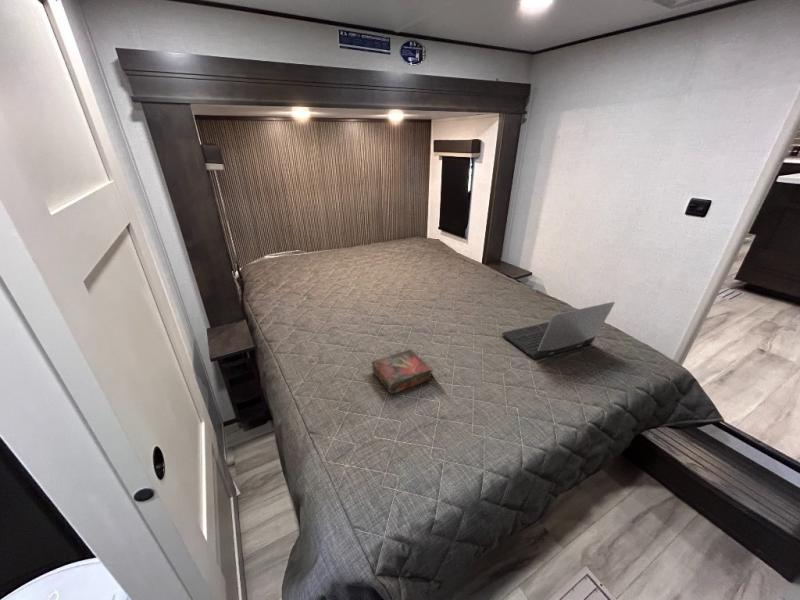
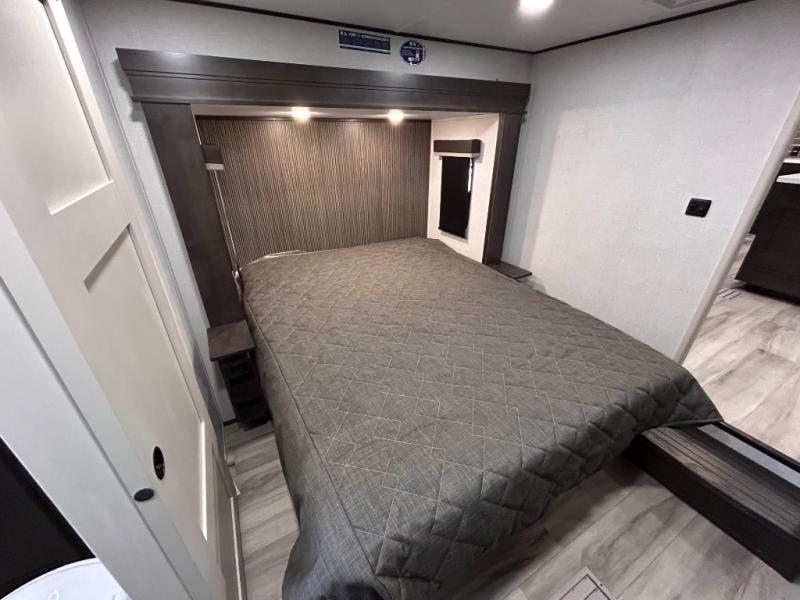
- laptop computer [501,301,616,360]
- book [371,348,434,396]
